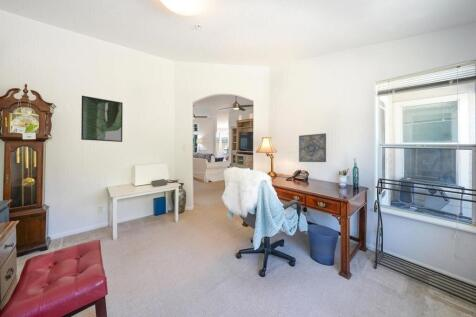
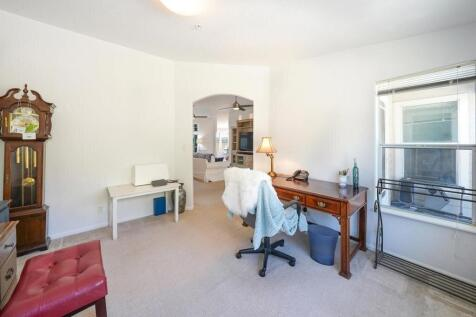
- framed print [80,95,124,143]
- wall art [298,132,327,163]
